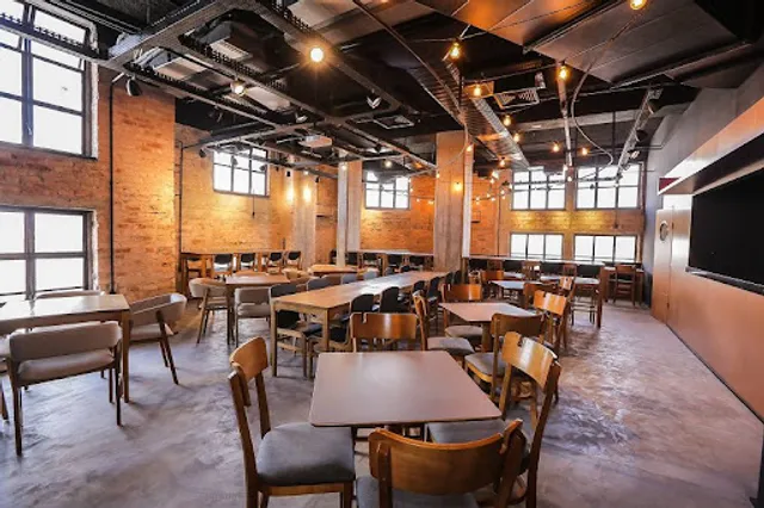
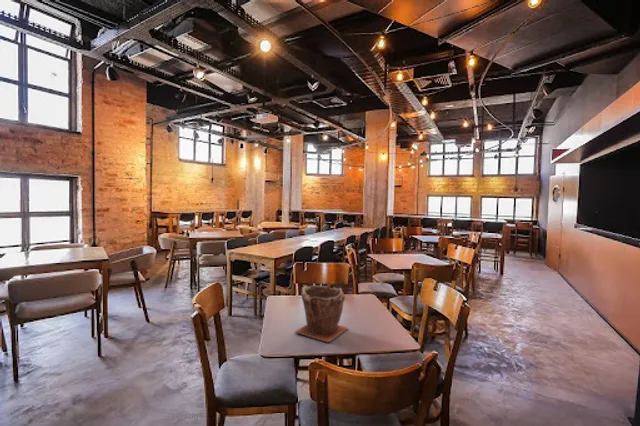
+ plant pot [294,285,349,343]
